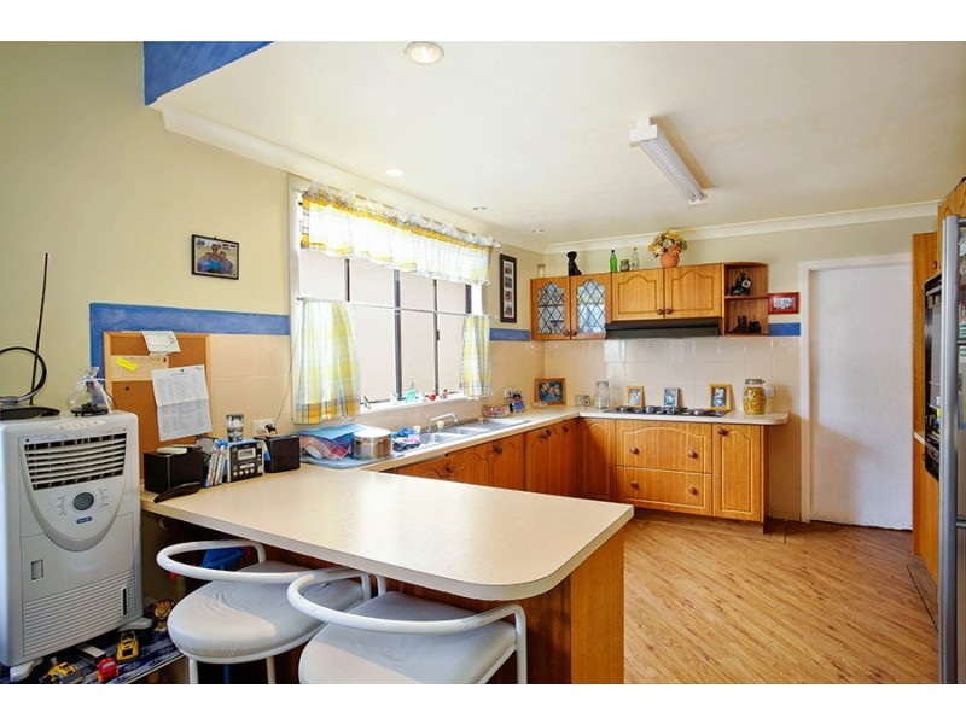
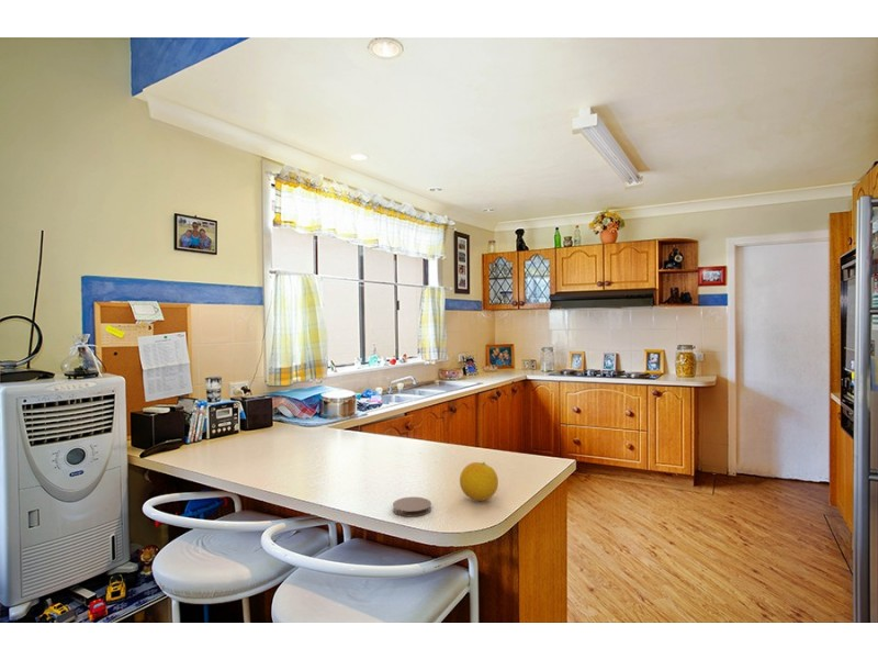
+ coaster [392,495,432,517]
+ fruit [459,461,499,502]
